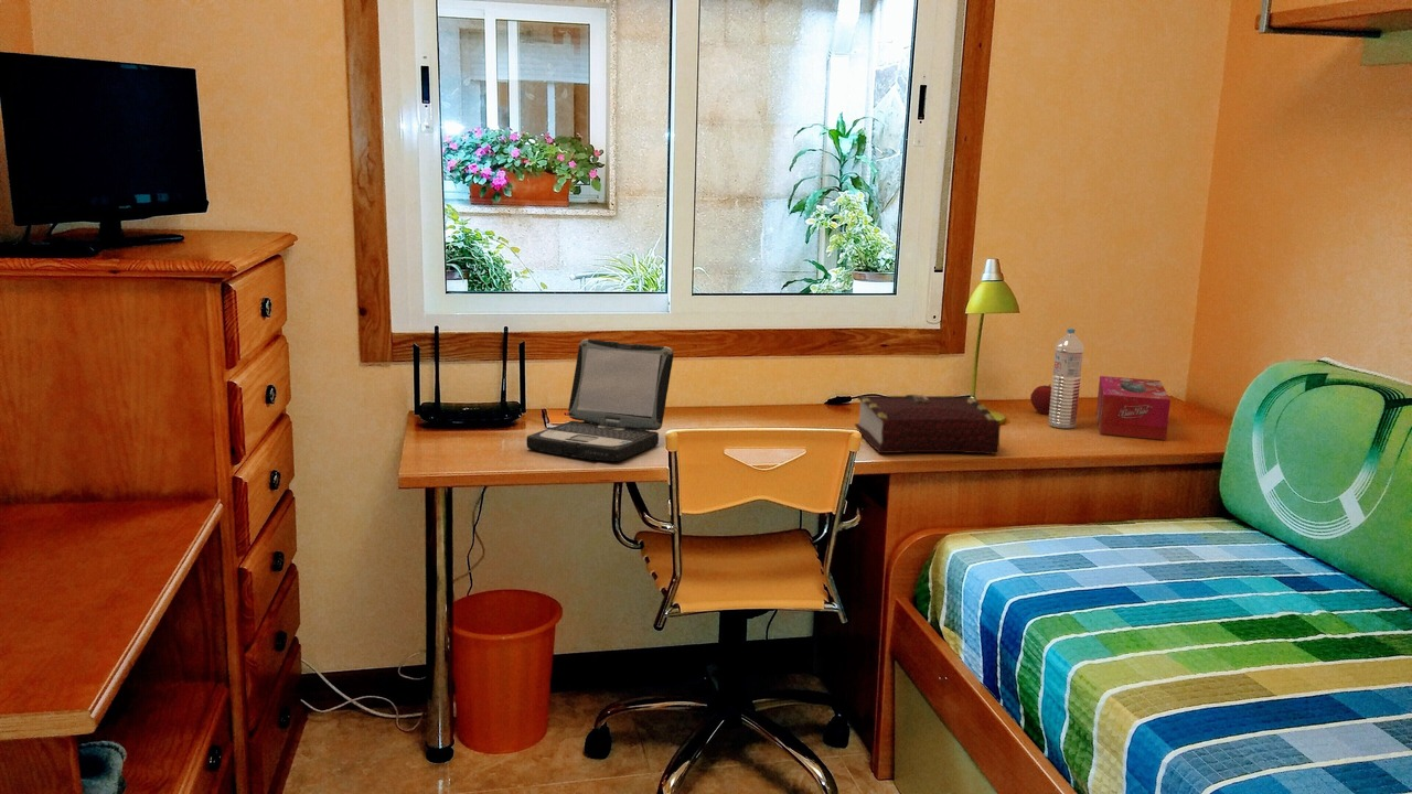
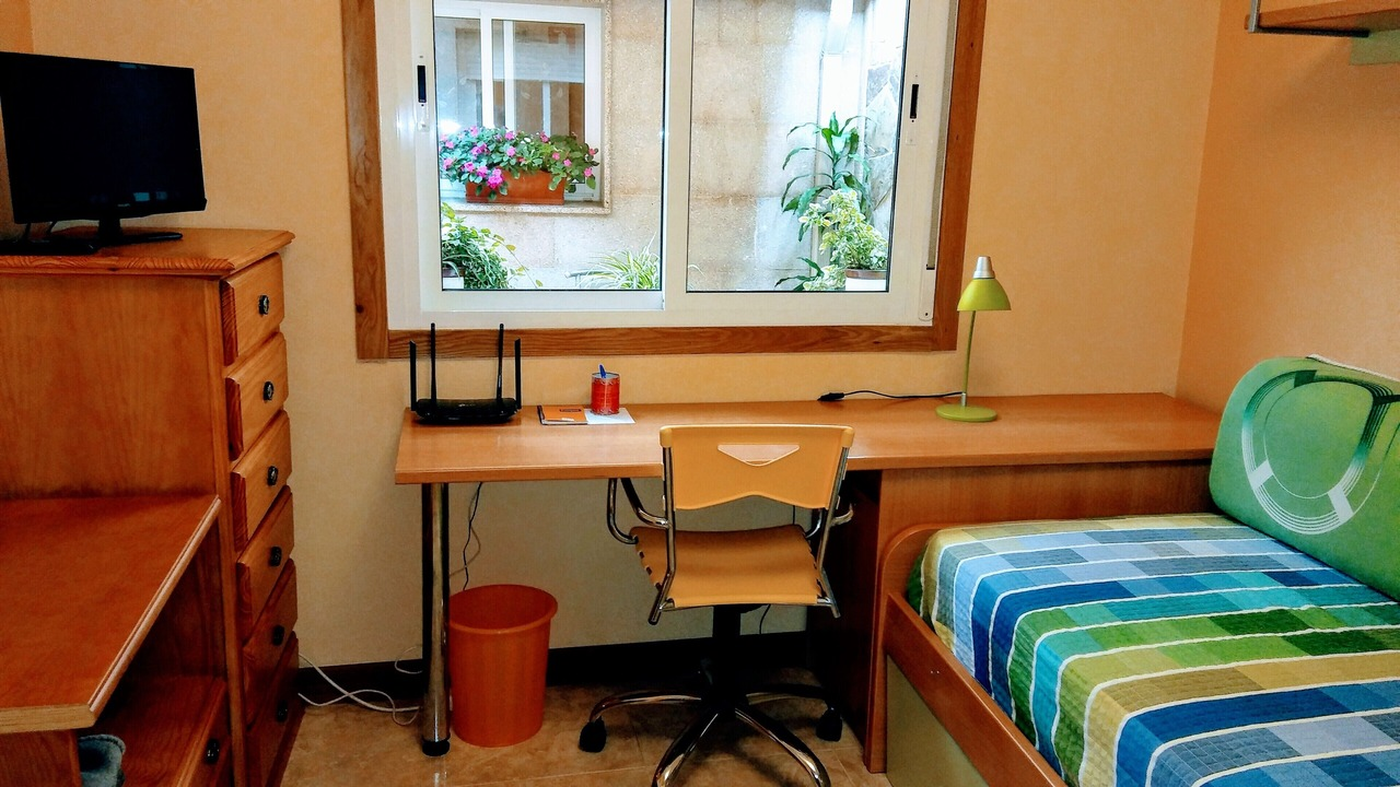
- tissue box [1095,375,1172,441]
- book [854,394,1002,455]
- apple [1029,384,1052,415]
- water bottle [1047,328,1084,429]
- laptop [525,339,675,462]
